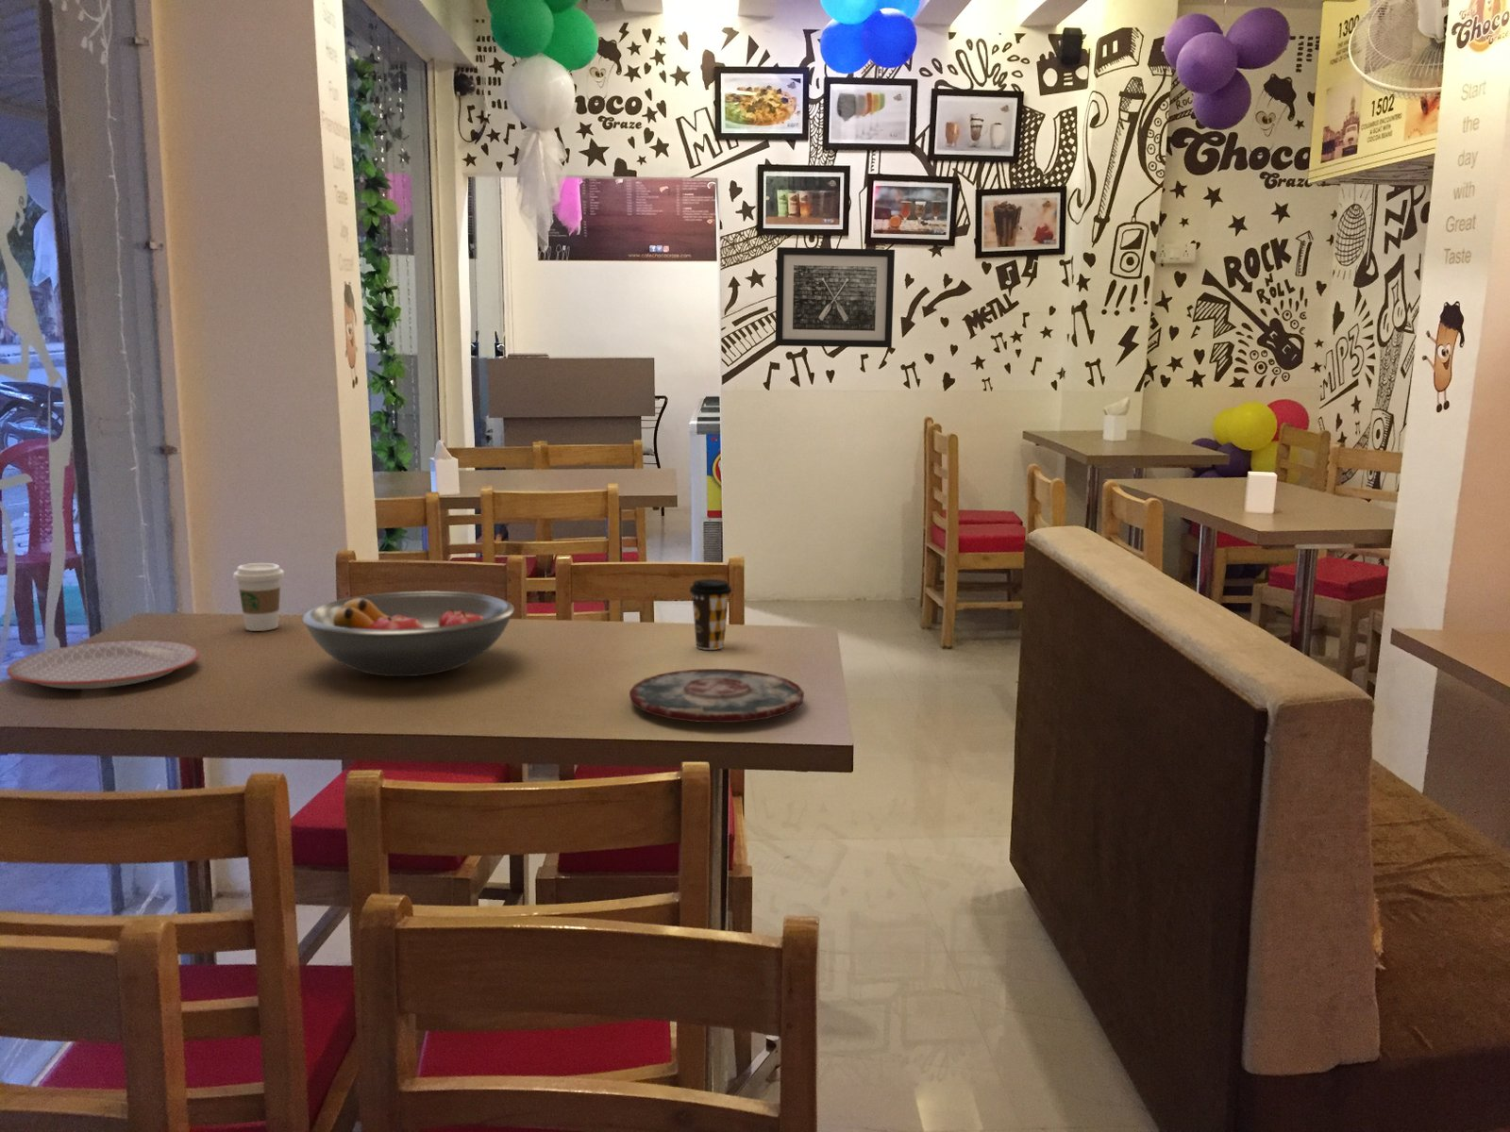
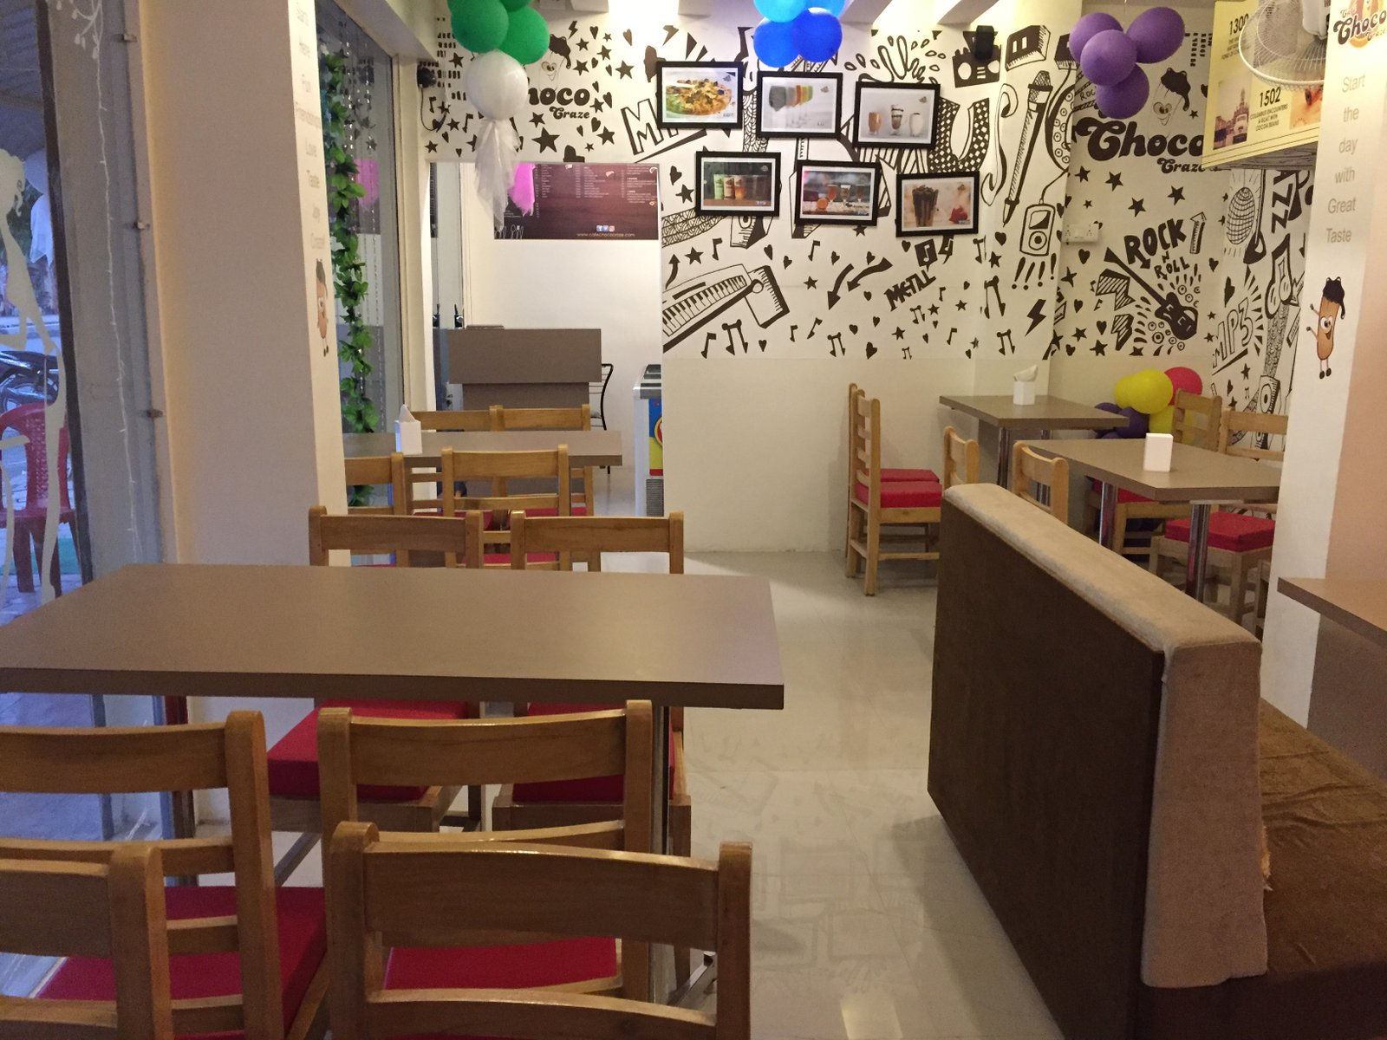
- wall art [774,246,895,348]
- coffee cup [688,578,732,650]
- plate [629,668,805,723]
- fruit bowl [301,590,515,678]
- plate [6,640,200,690]
- coffee cup [233,562,285,633]
